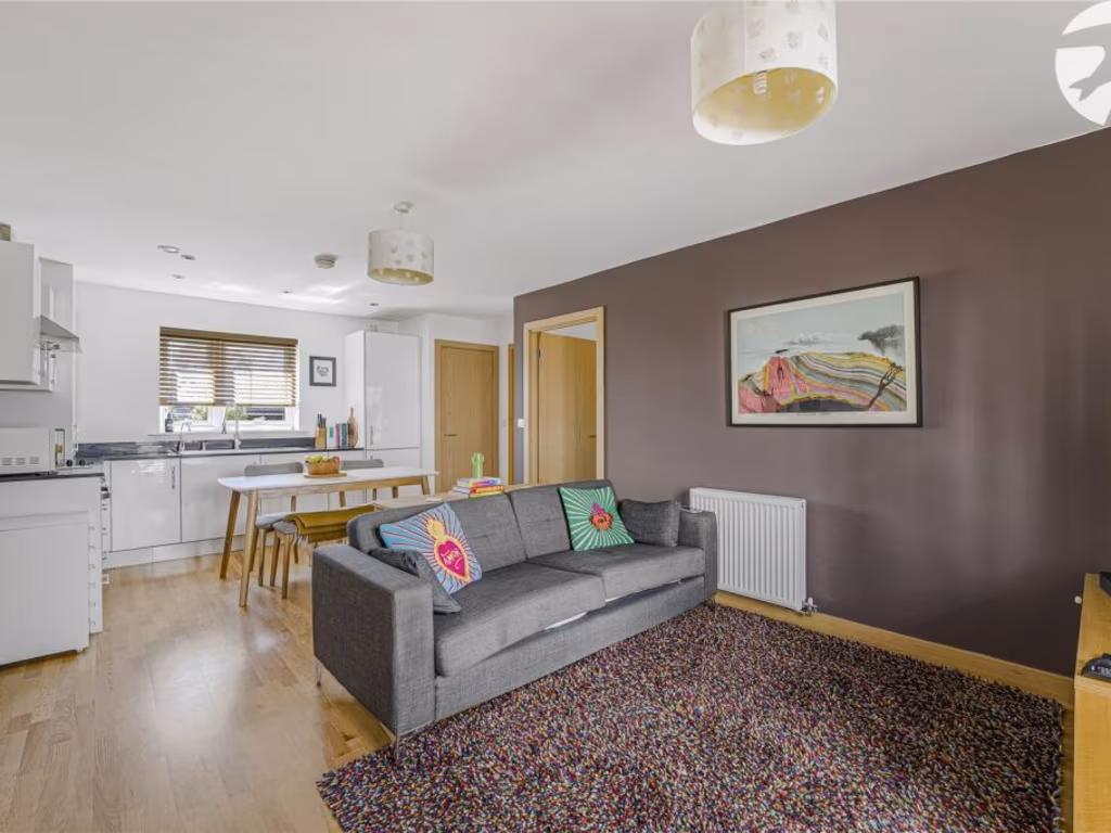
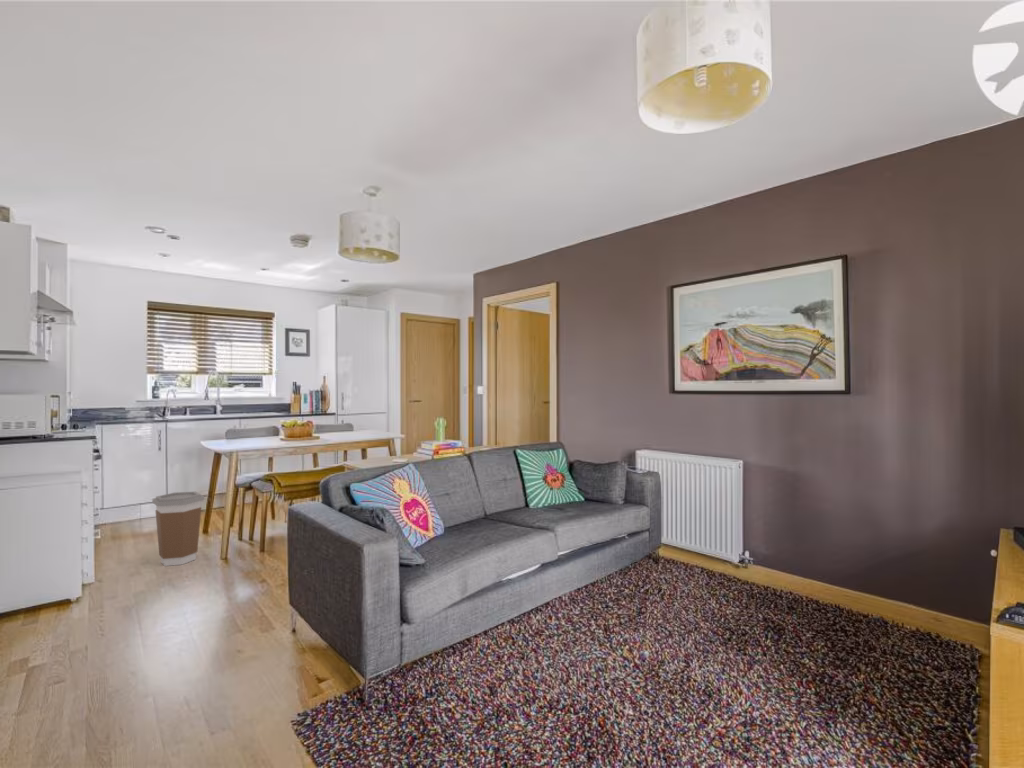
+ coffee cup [151,491,205,567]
